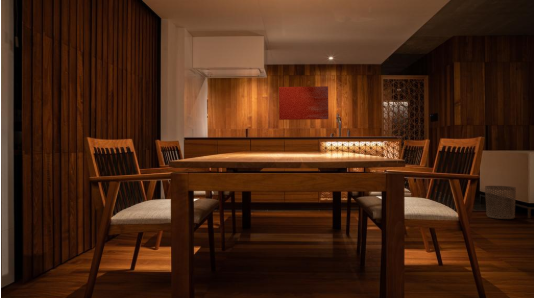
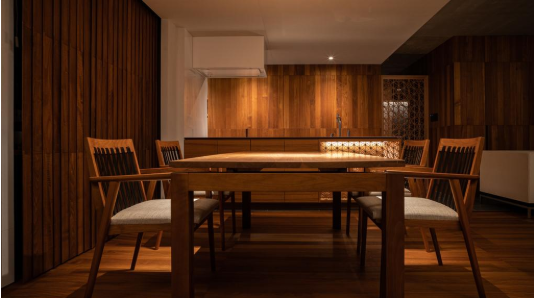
- wall art [278,85,329,121]
- waste bin [484,185,517,220]
